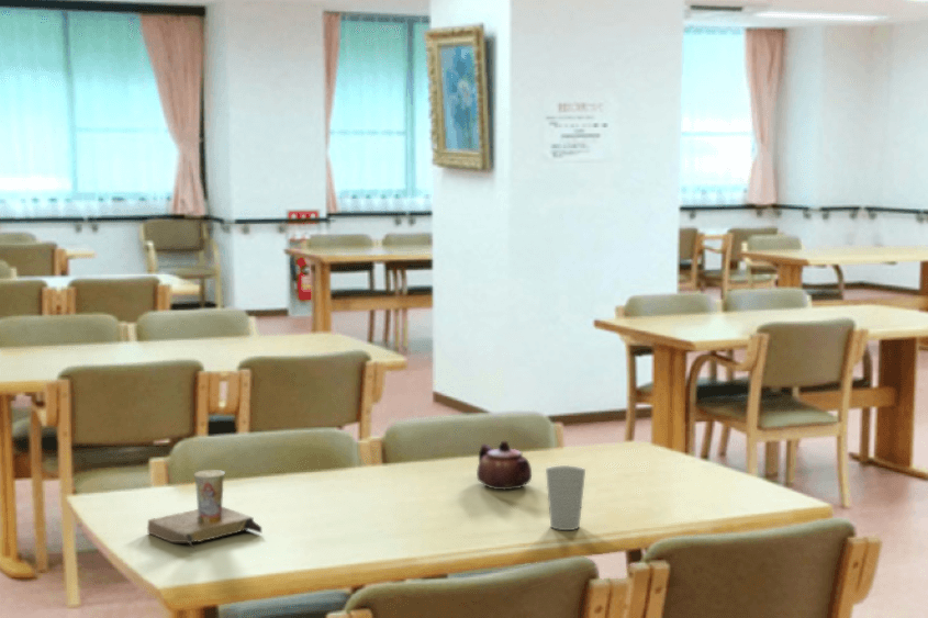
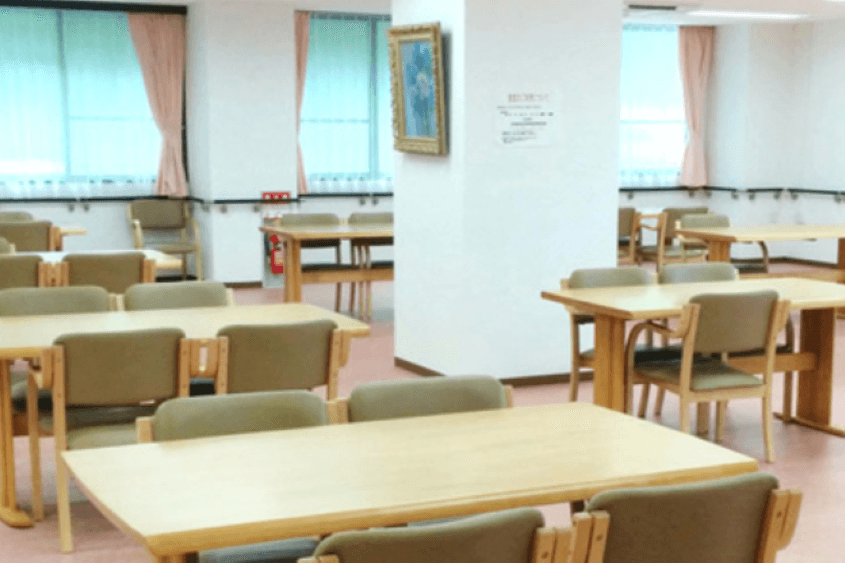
- cup [545,464,586,531]
- teapot [476,439,533,491]
- cup [146,469,262,551]
